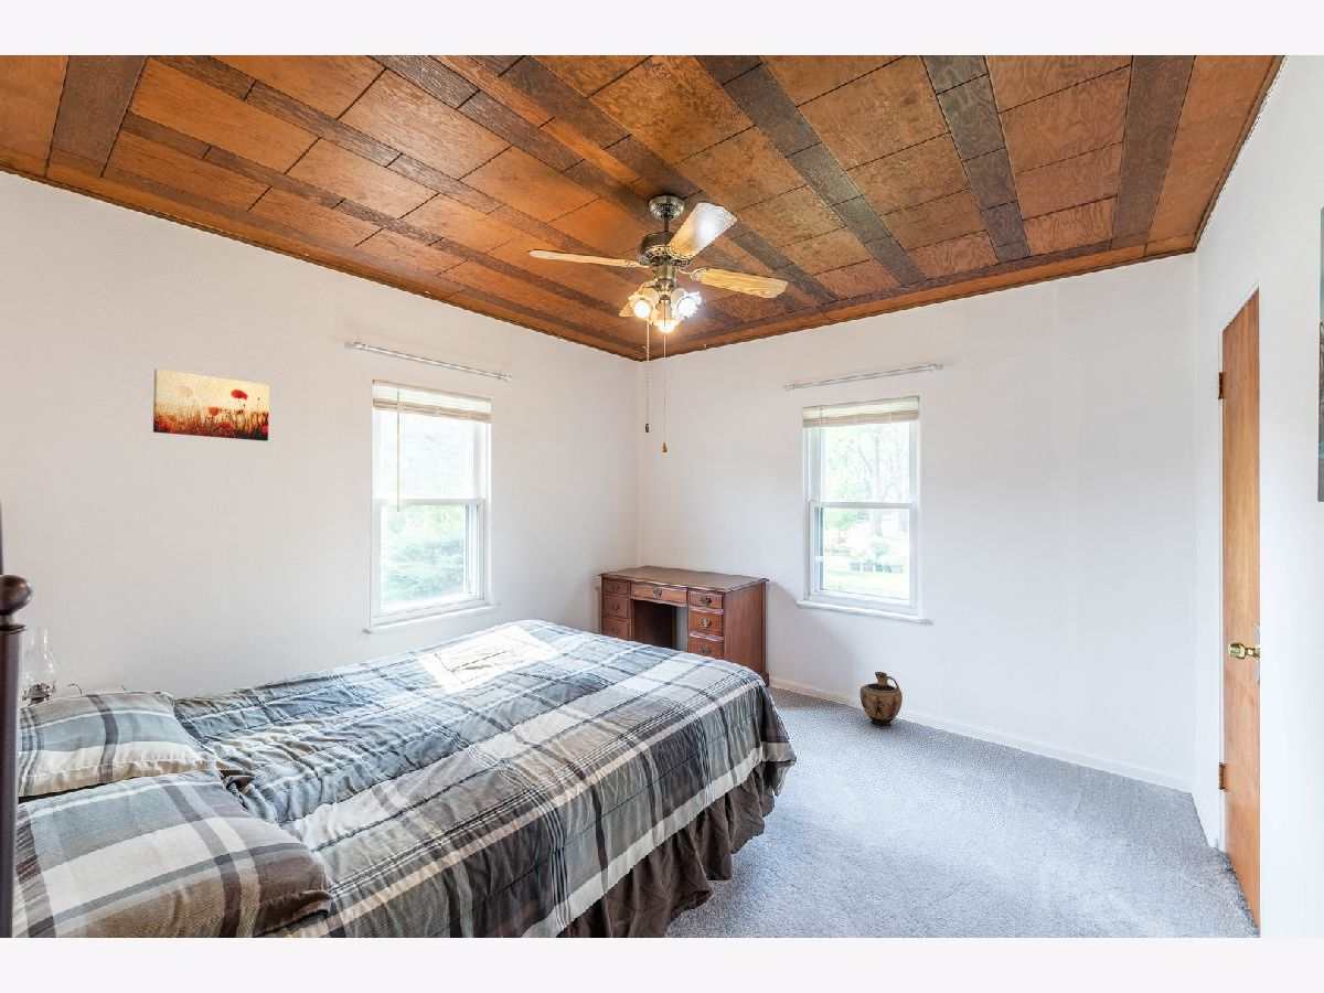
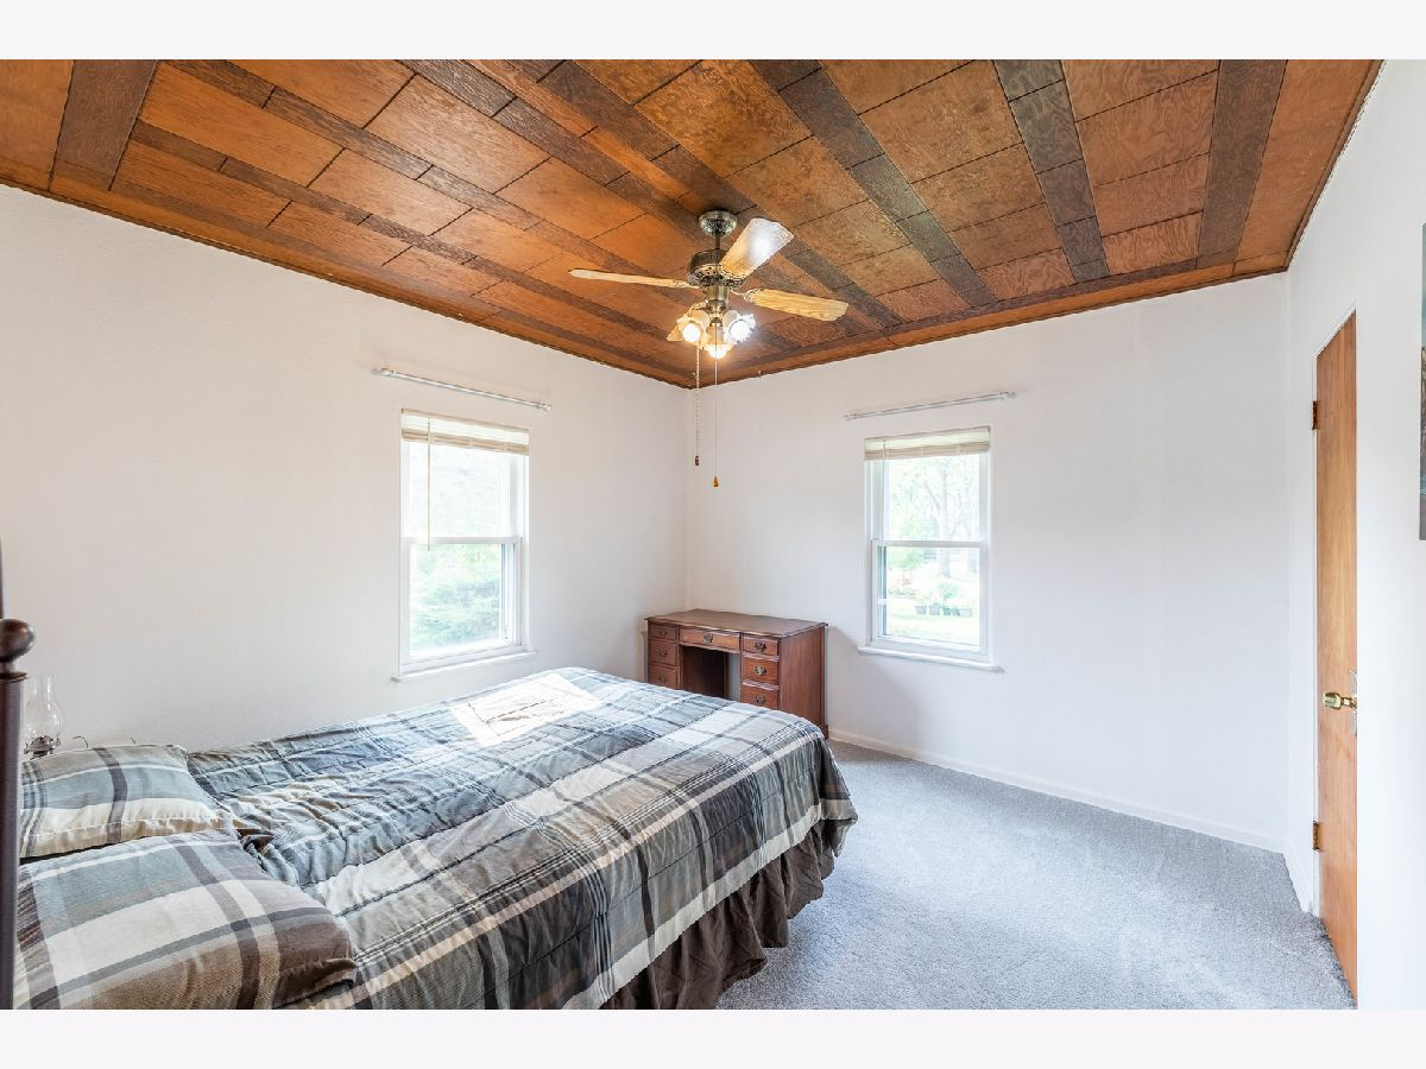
- wall art [152,367,270,442]
- ceramic jug [859,671,904,729]
